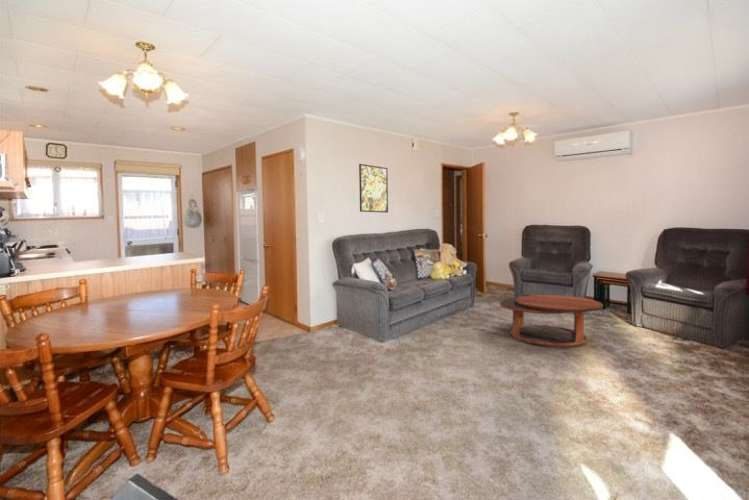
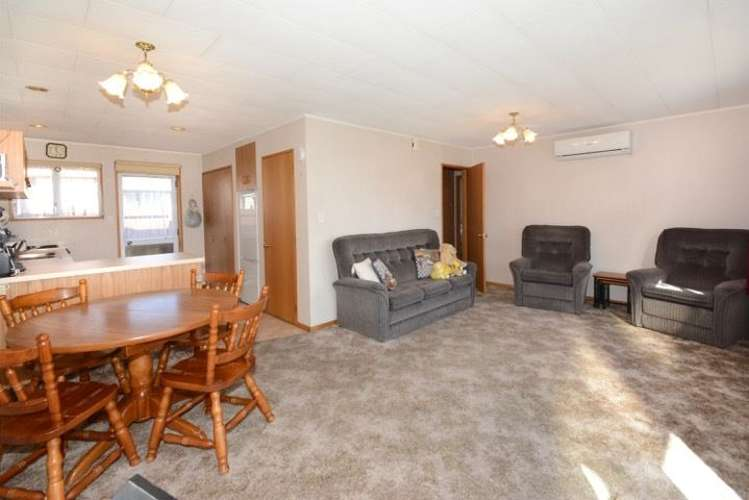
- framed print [358,163,389,214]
- coffee table [499,294,604,347]
